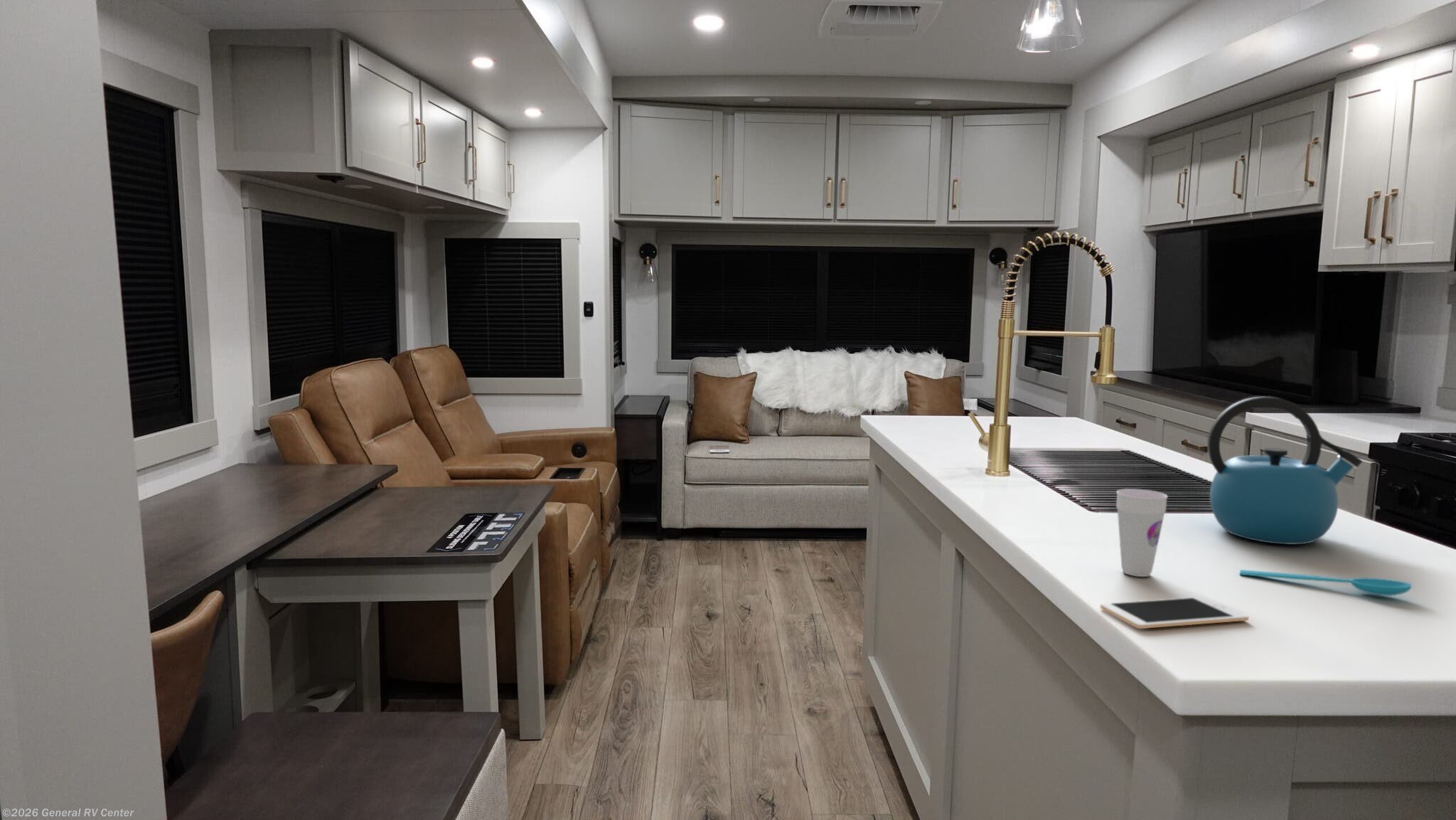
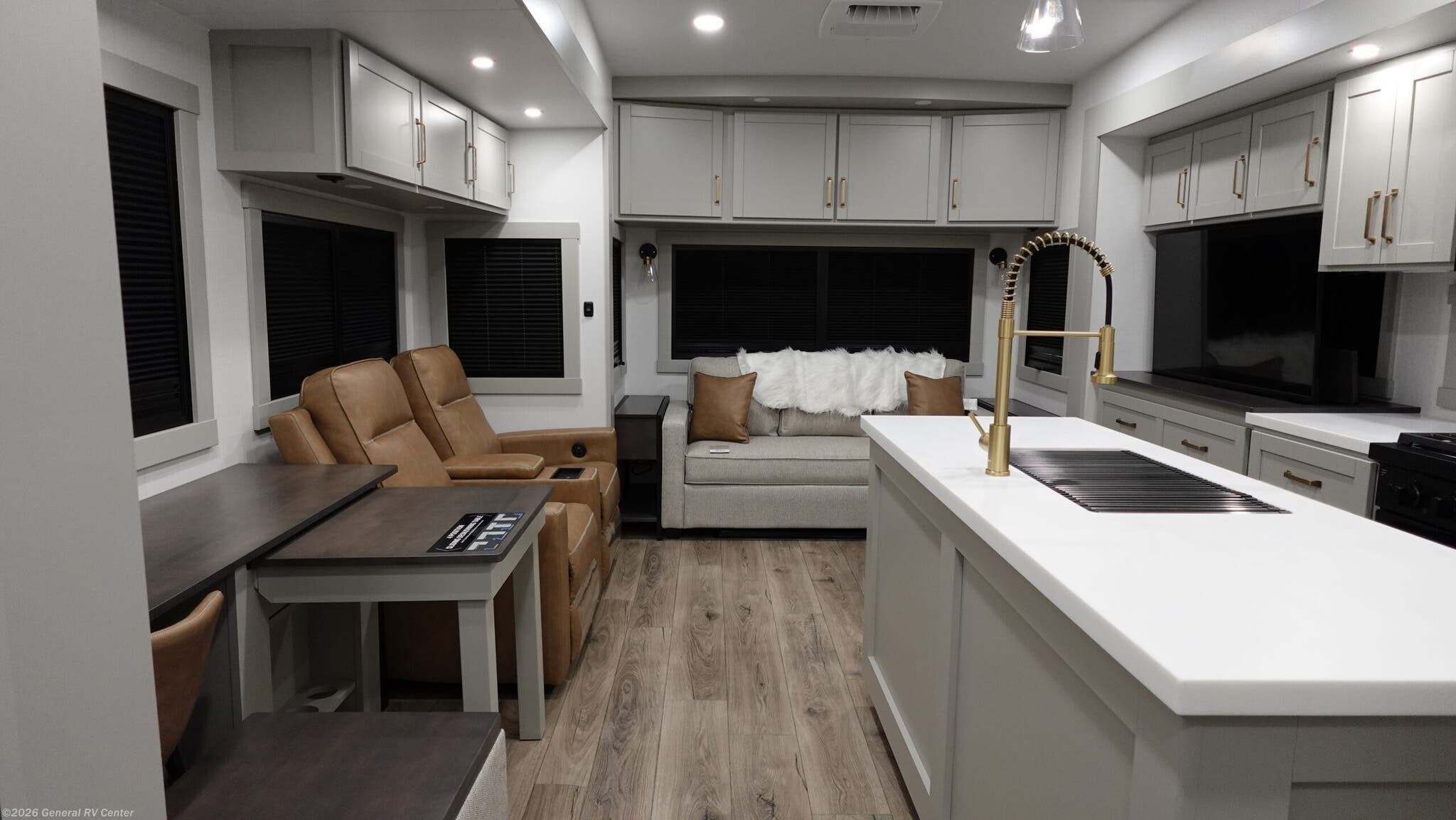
- cup [1115,488,1169,577]
- kettle [1206,396,1364,545]
- spoon [1239,569,1413,597]
- cell phone [1100,596,1250,629]
